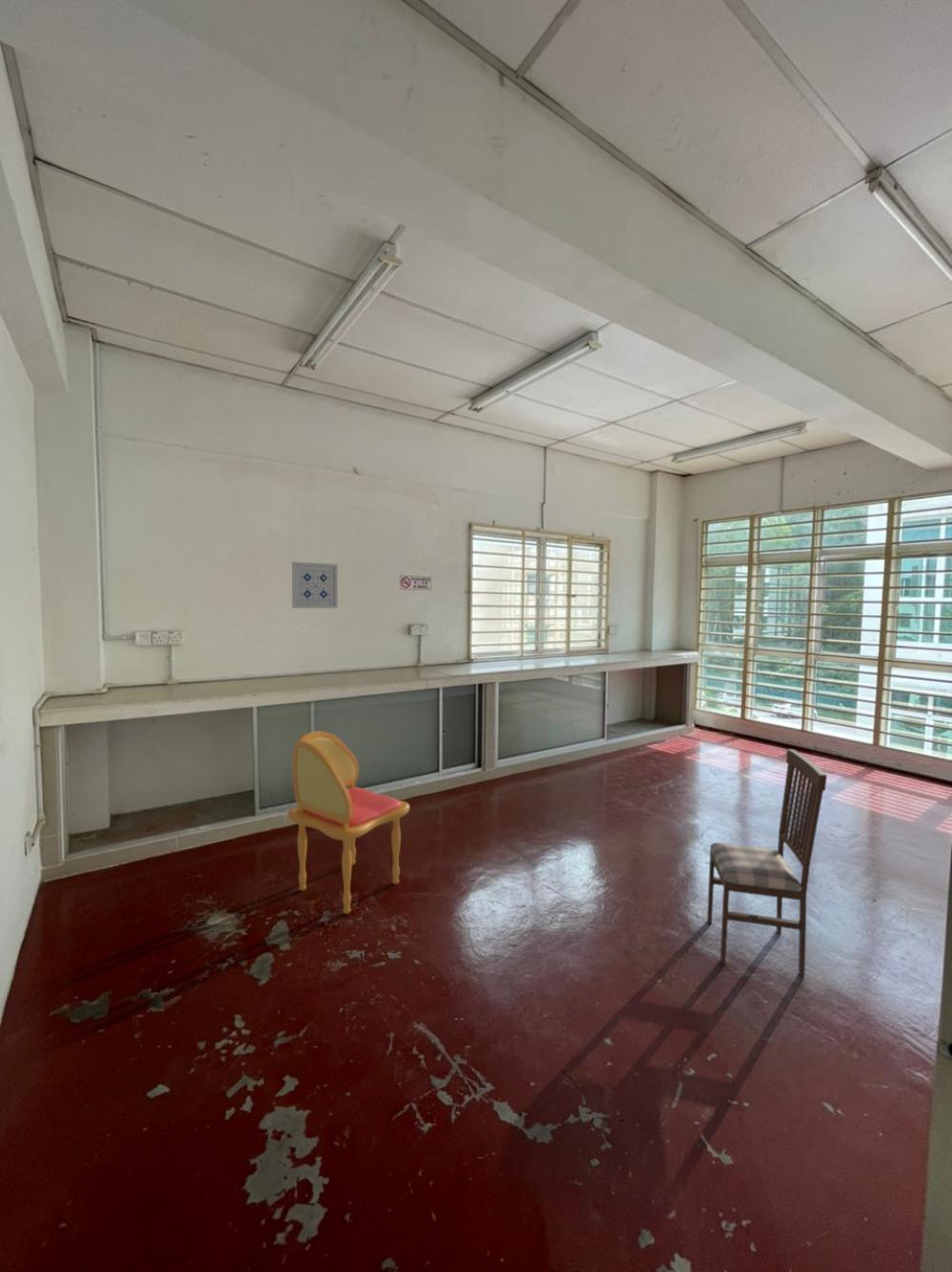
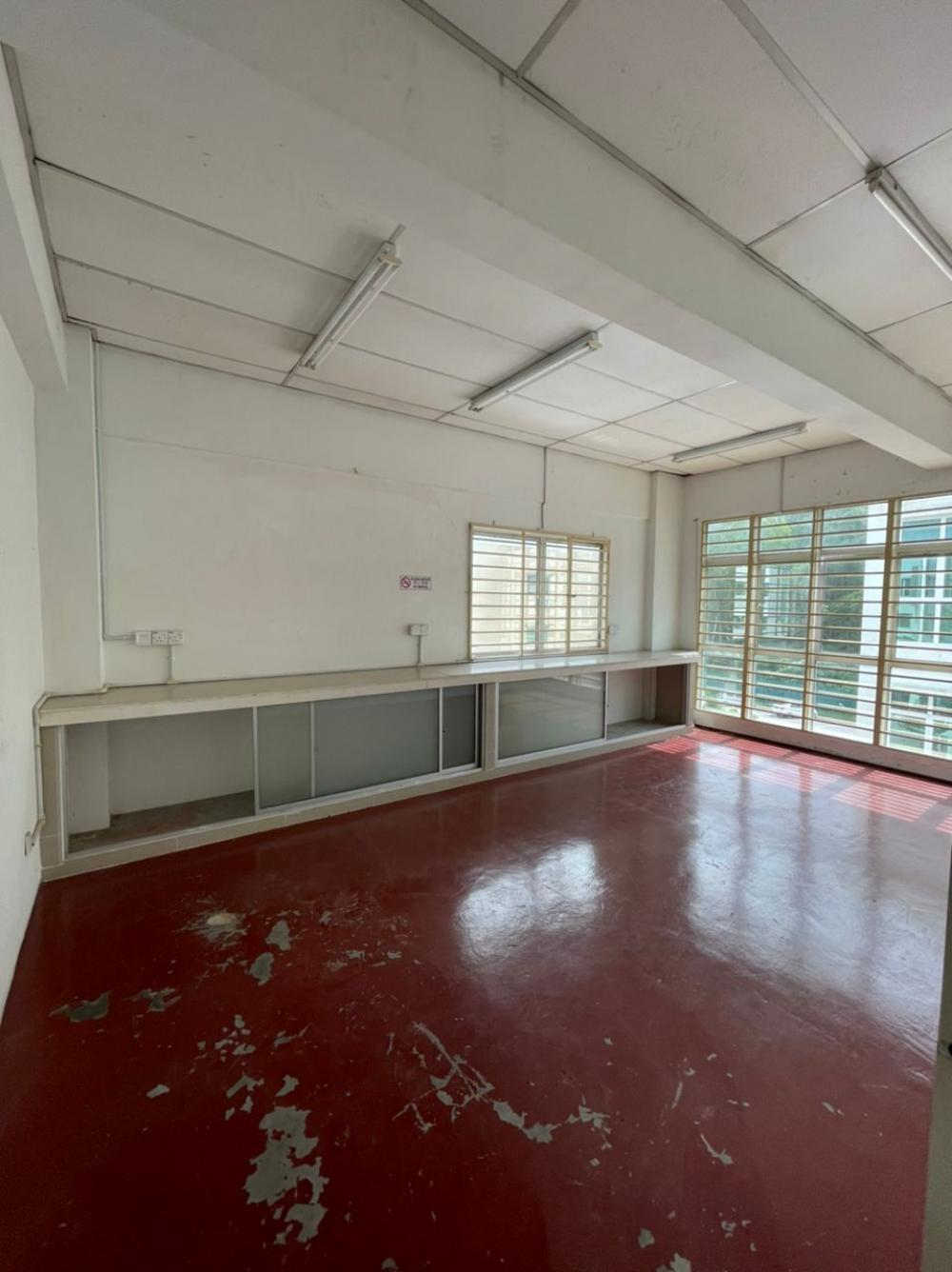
- wall art [291,561,339,609]
- dining chair [287,730,410,915]
- dining chair [706,748,828,978]
